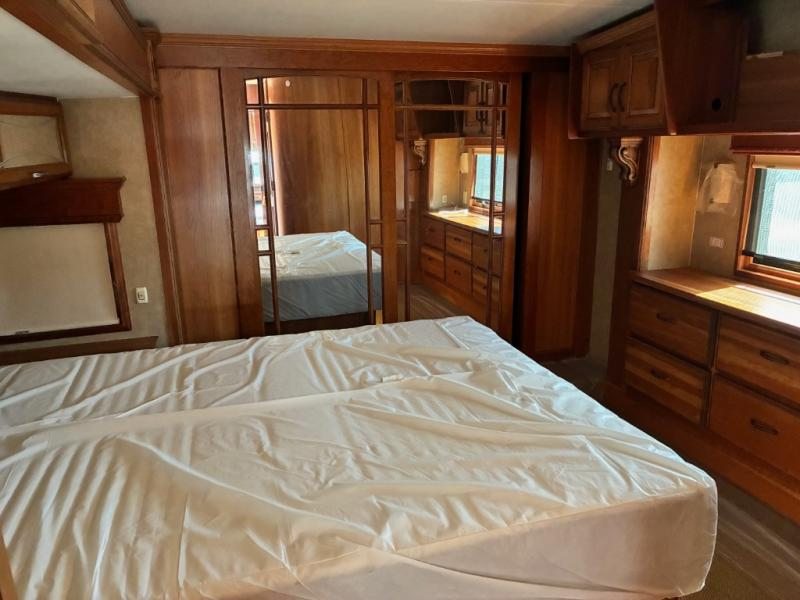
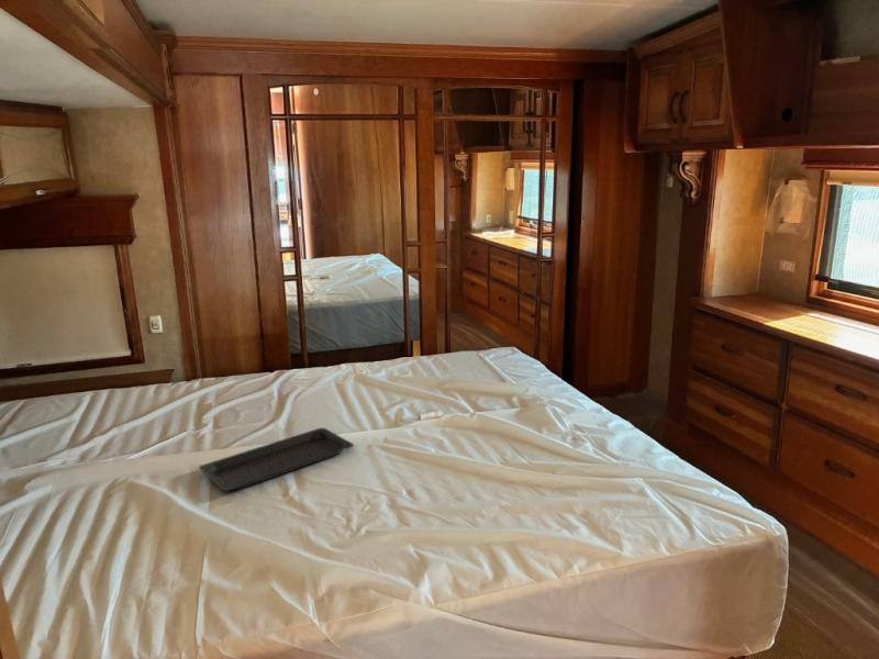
+ serving tray [198,427,355,492]
